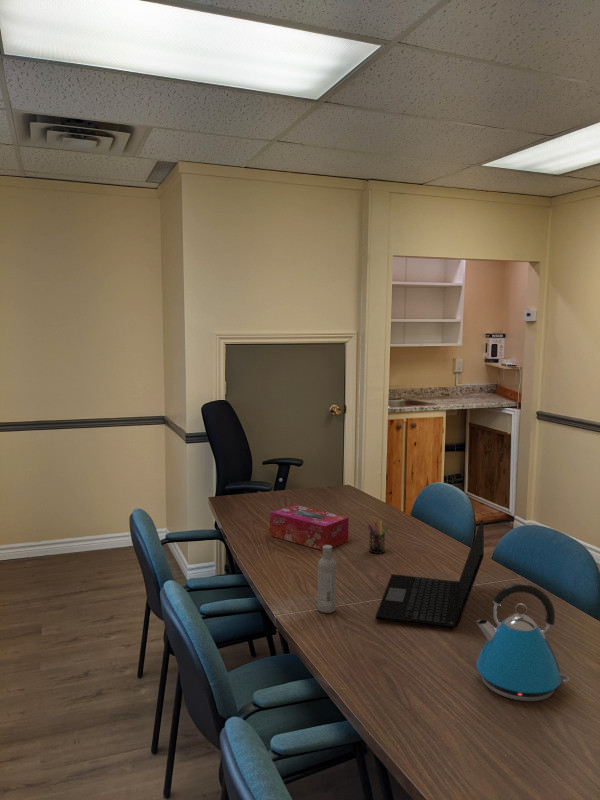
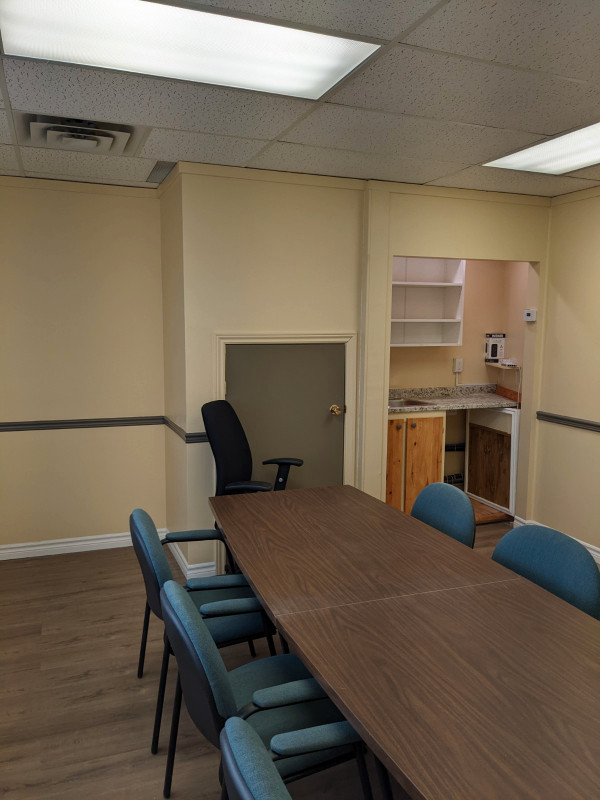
- kettle [475,582,570,702]
- tissue box [269,504,350,551]
- laptop [374,518,485,630]
- pen holder [366,519,390,555]
- bottle [316,545,337,614]
